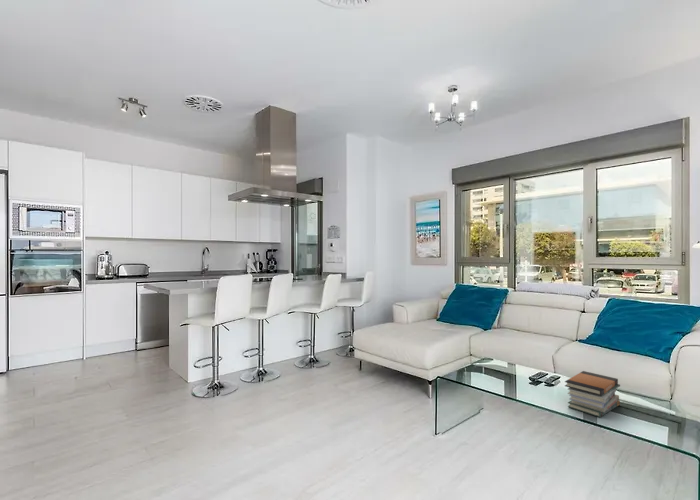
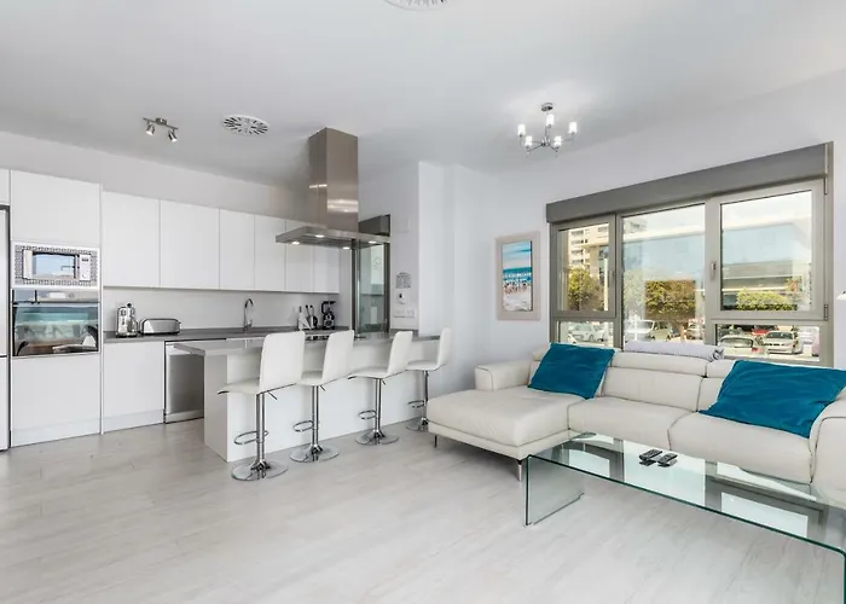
- book stack [564,370,621,418]
